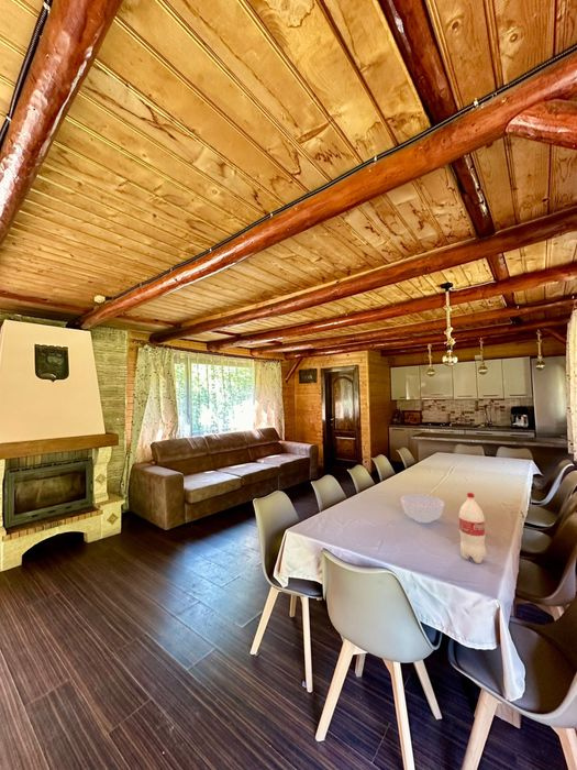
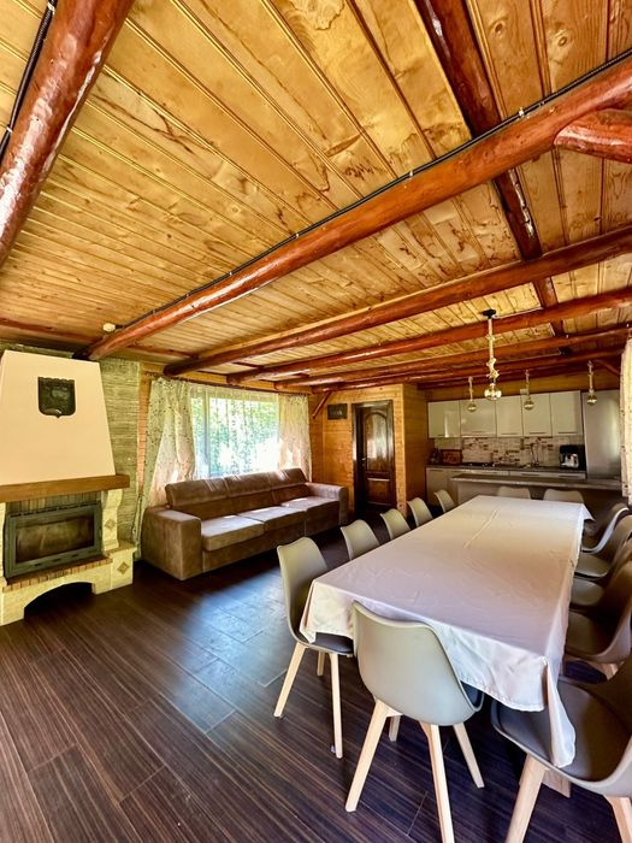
- bowl [399,493,445,524]
- bottle [458,492,487,564]
